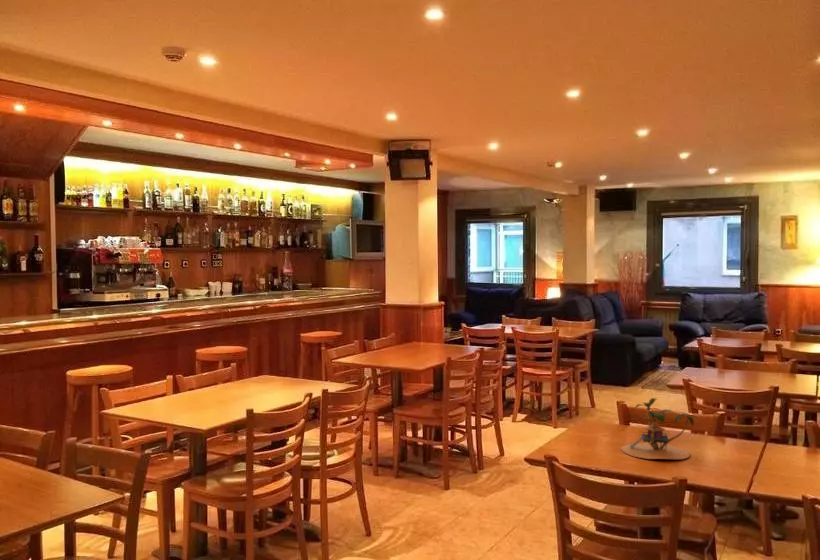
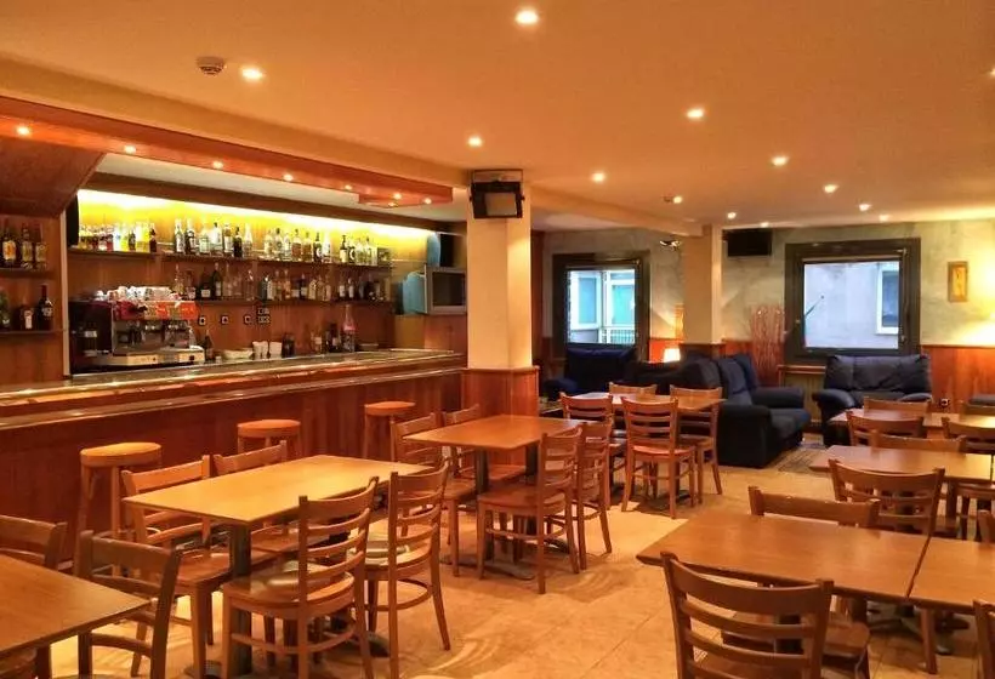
- plant [620,397,701,460]
